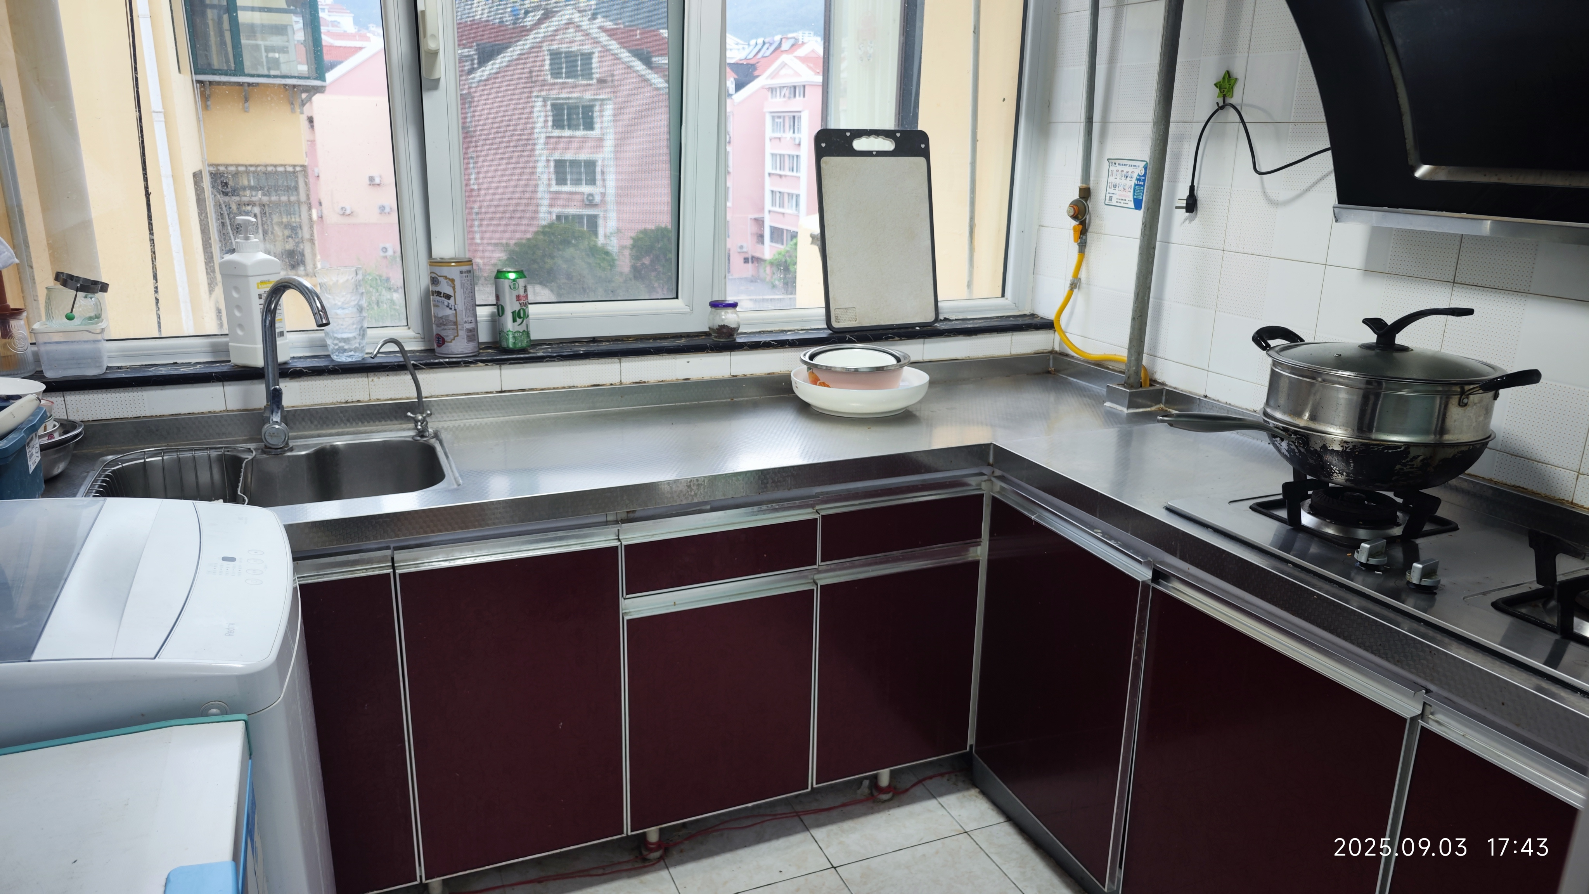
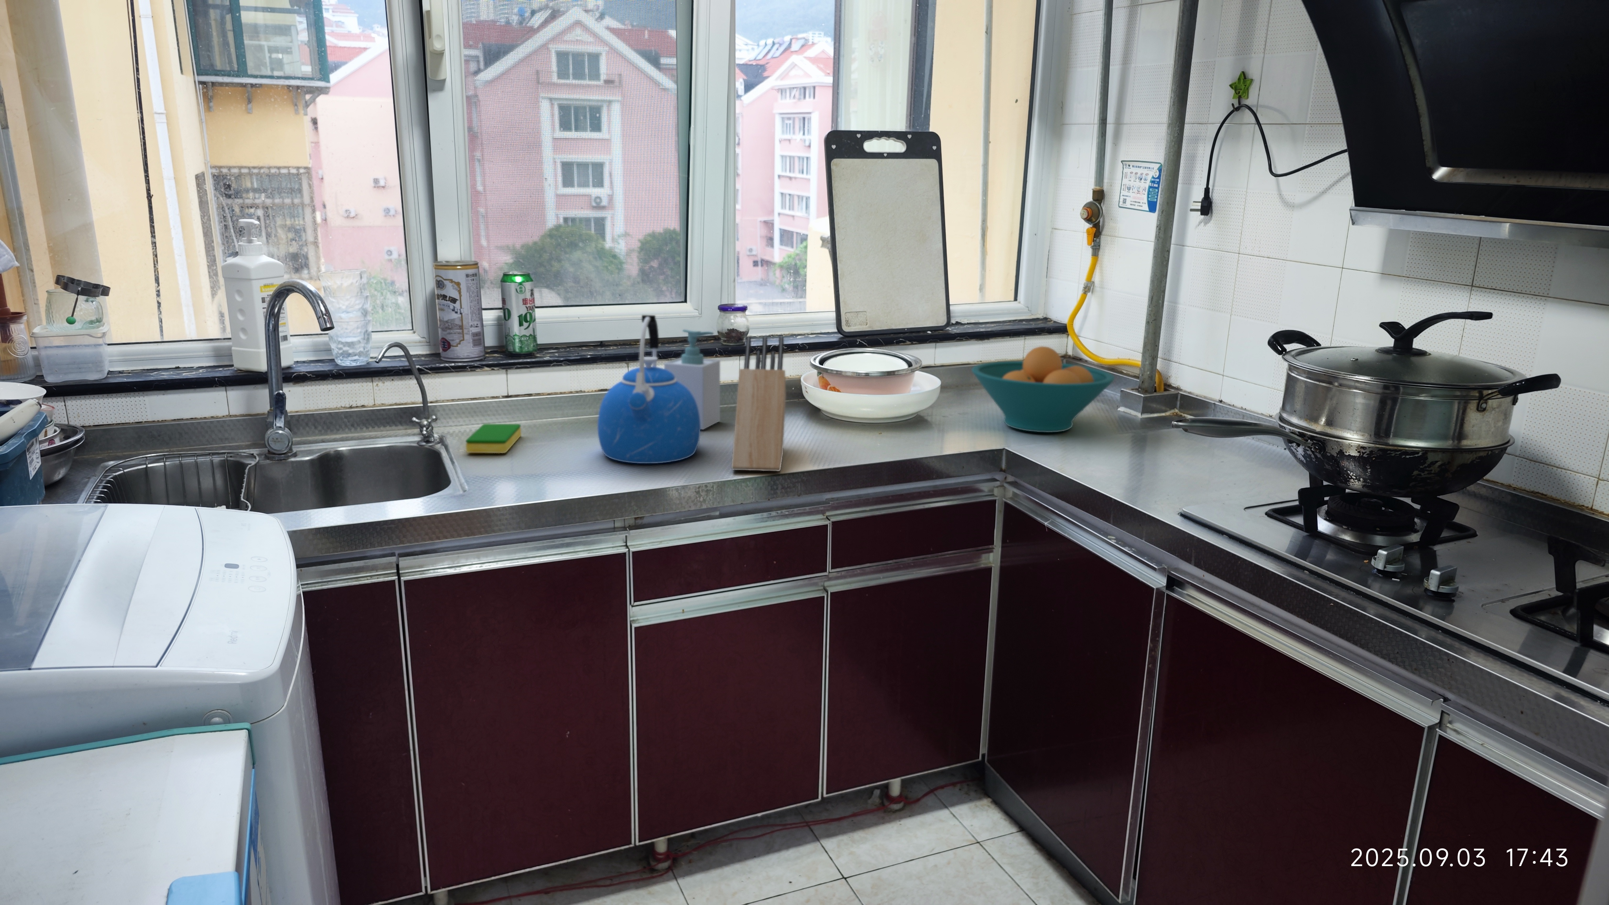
+ kettle [597,315,701,464]
+ knife block [732,336,787,472]
+ fruit bowl [971,346,1115,433]
+ dish sponge [465,423,522,454]
+ soap bottle [664,329,721,430]
